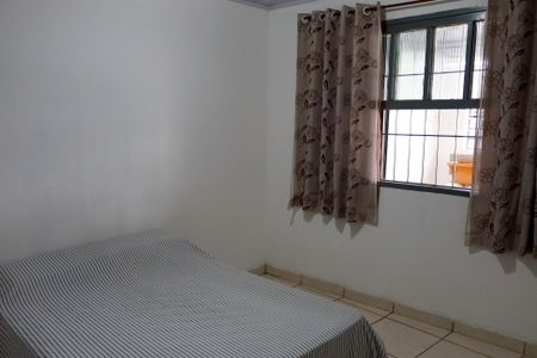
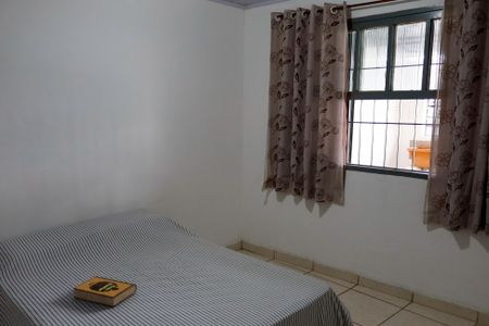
+ hardback book [72,275,138,309]
